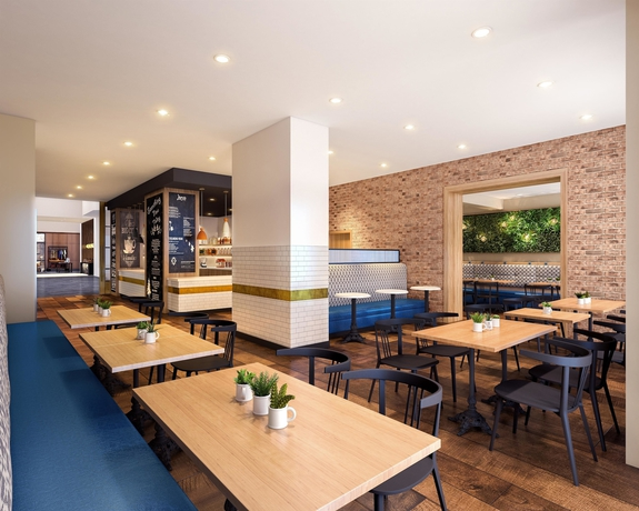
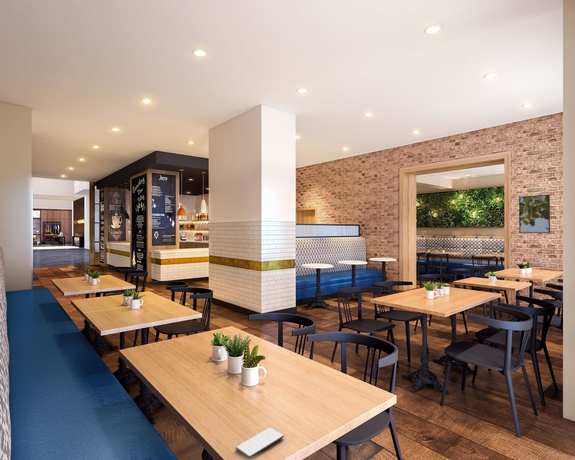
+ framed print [518,194,551,234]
+ smartphone [235,427,285,459]
